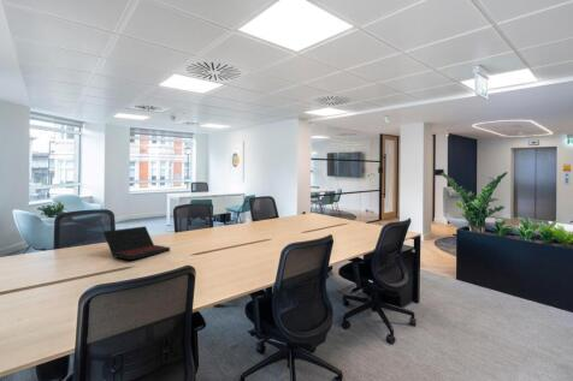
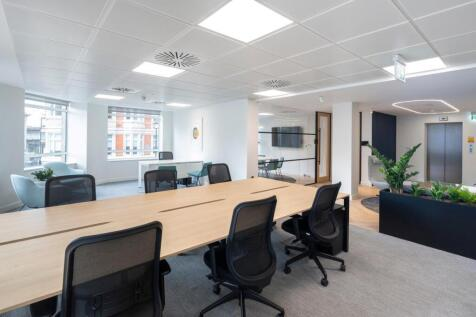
- laptop [102,225,171,261]
